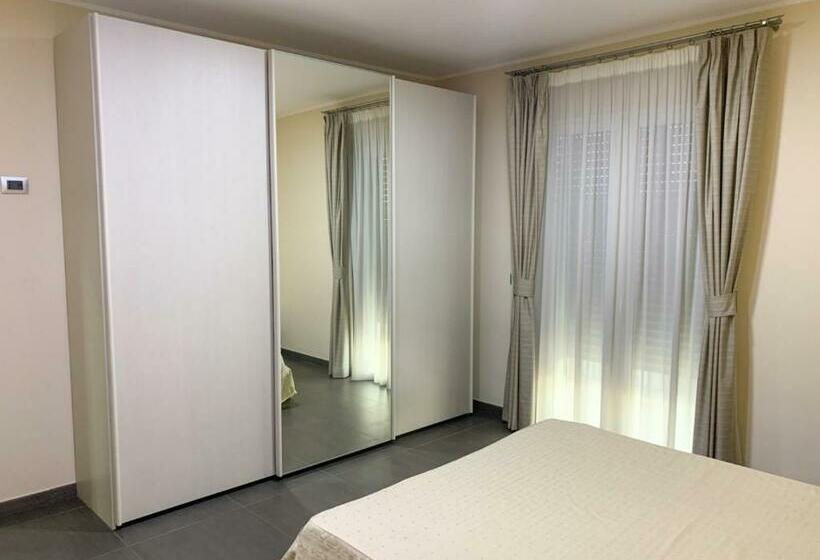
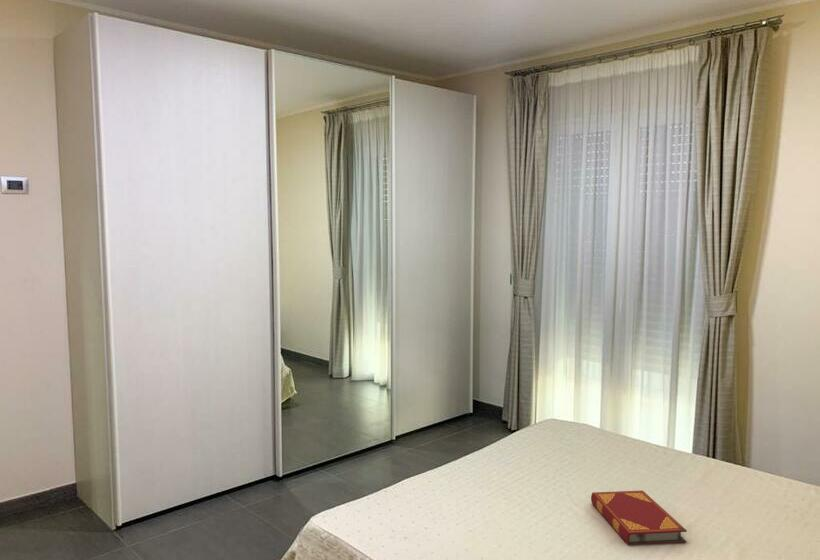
+ hardback book [590,489,688,546]
